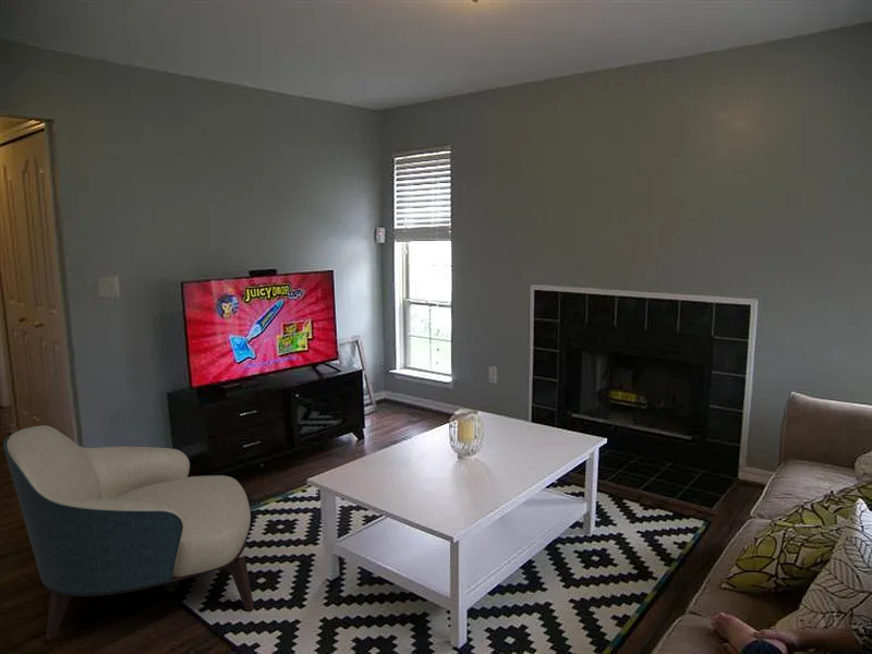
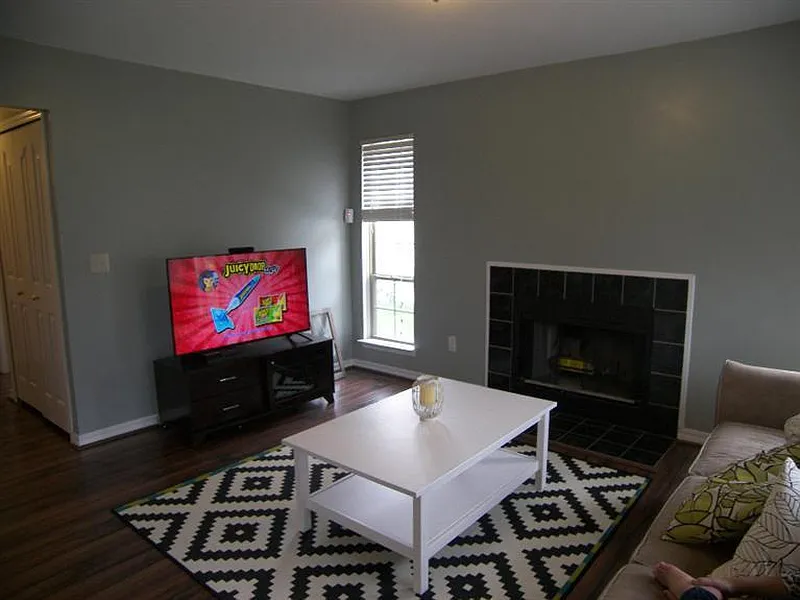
- armchair [2,424,255,641]
